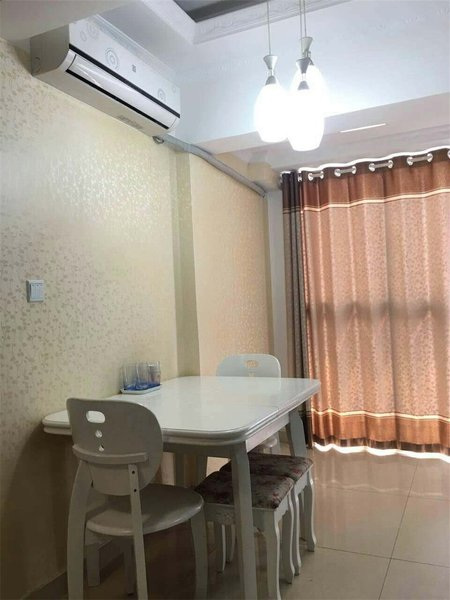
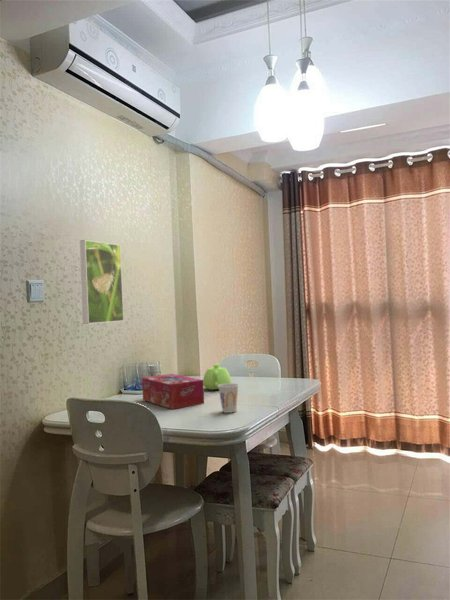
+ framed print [79,239,125,325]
+ tissue box [141,373,205,410]
+ teapot [202,362,232,391]
+ cup [218,382,240,414]
